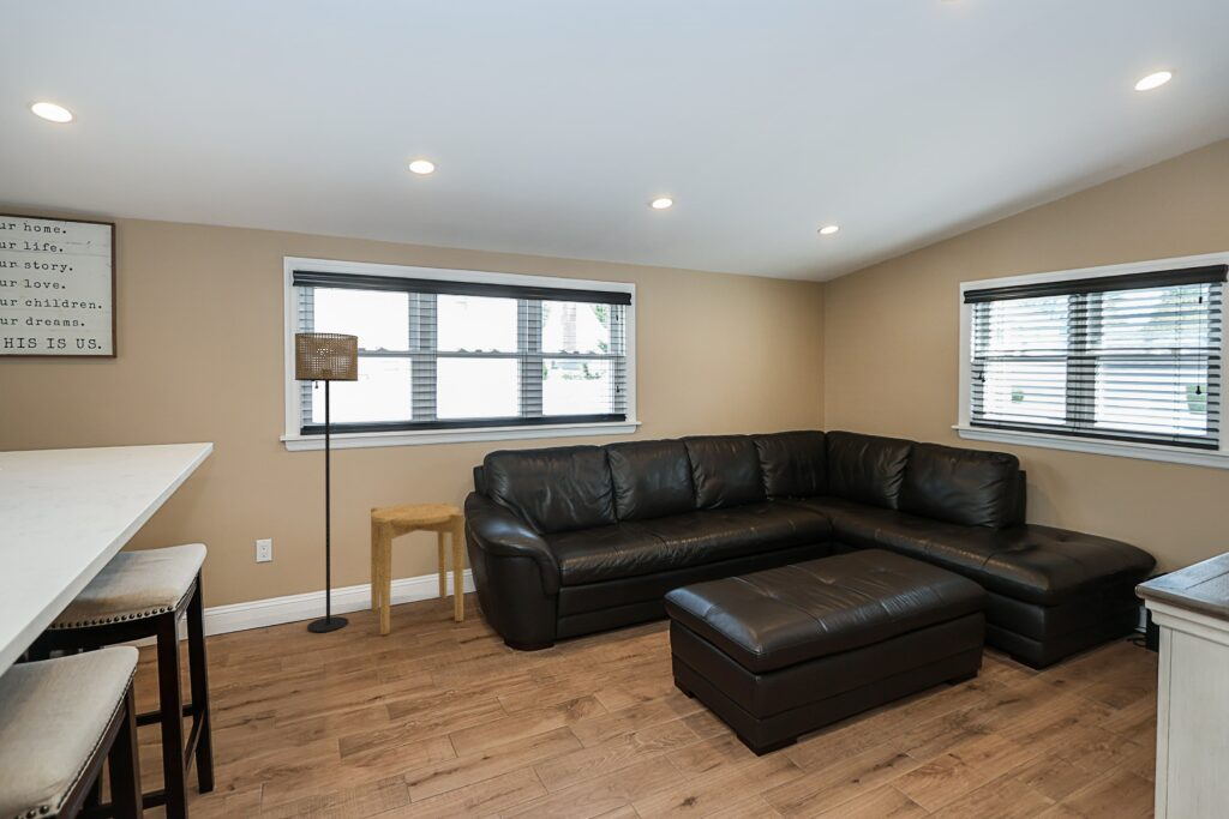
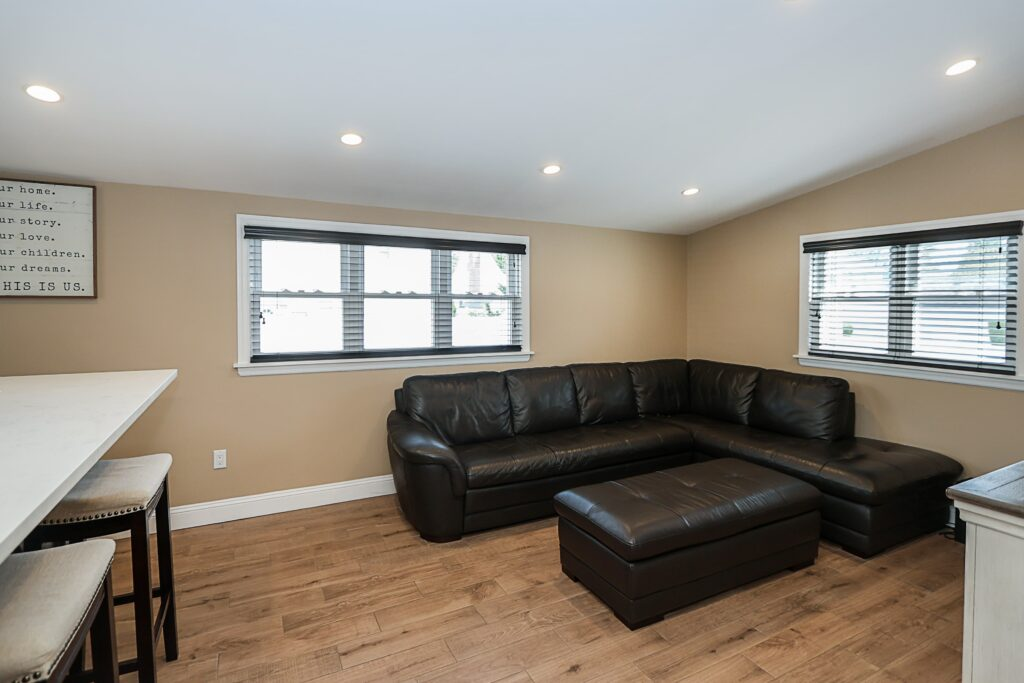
- floor lamp [294,332,359,633]
- side table [370,501,464,636]
